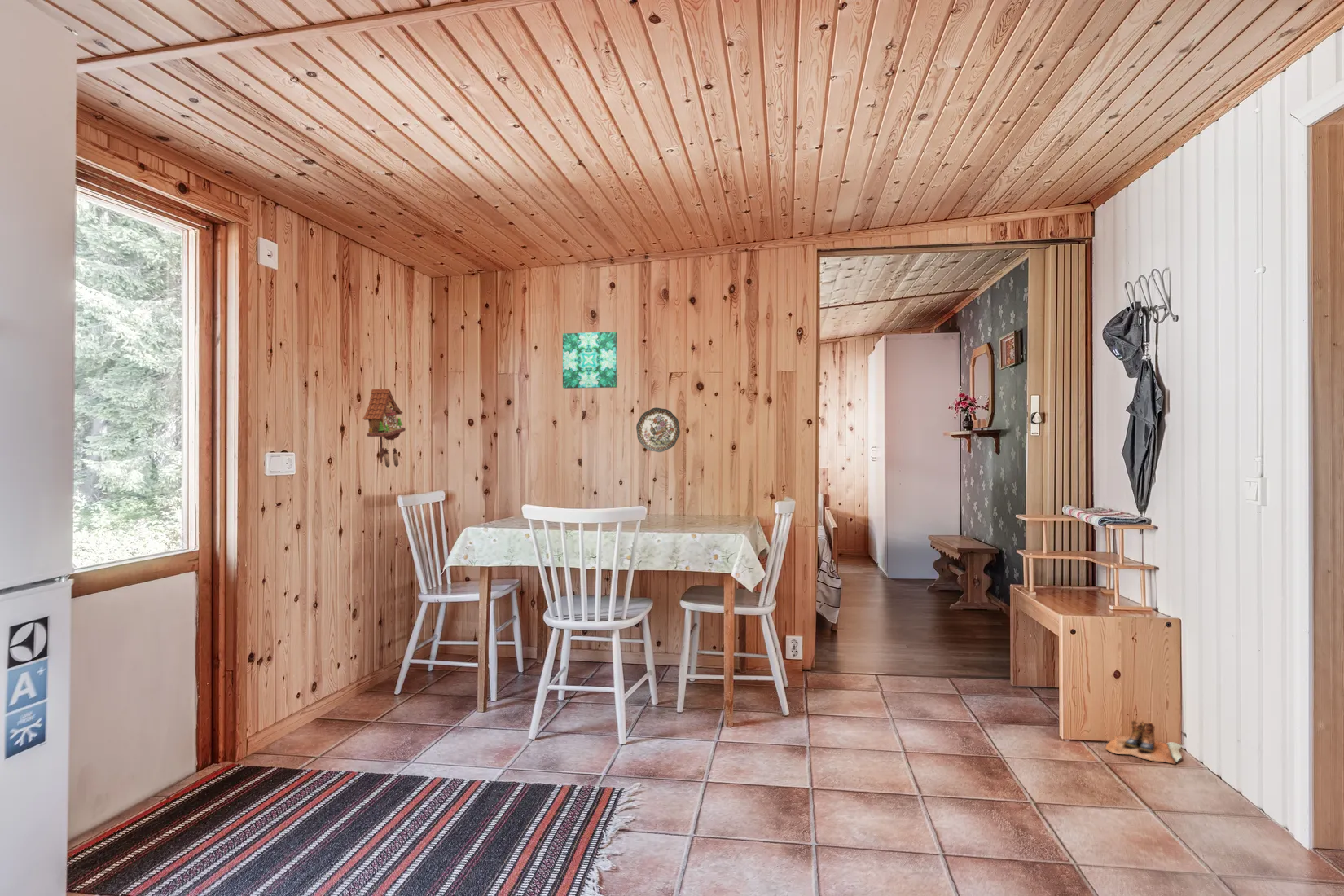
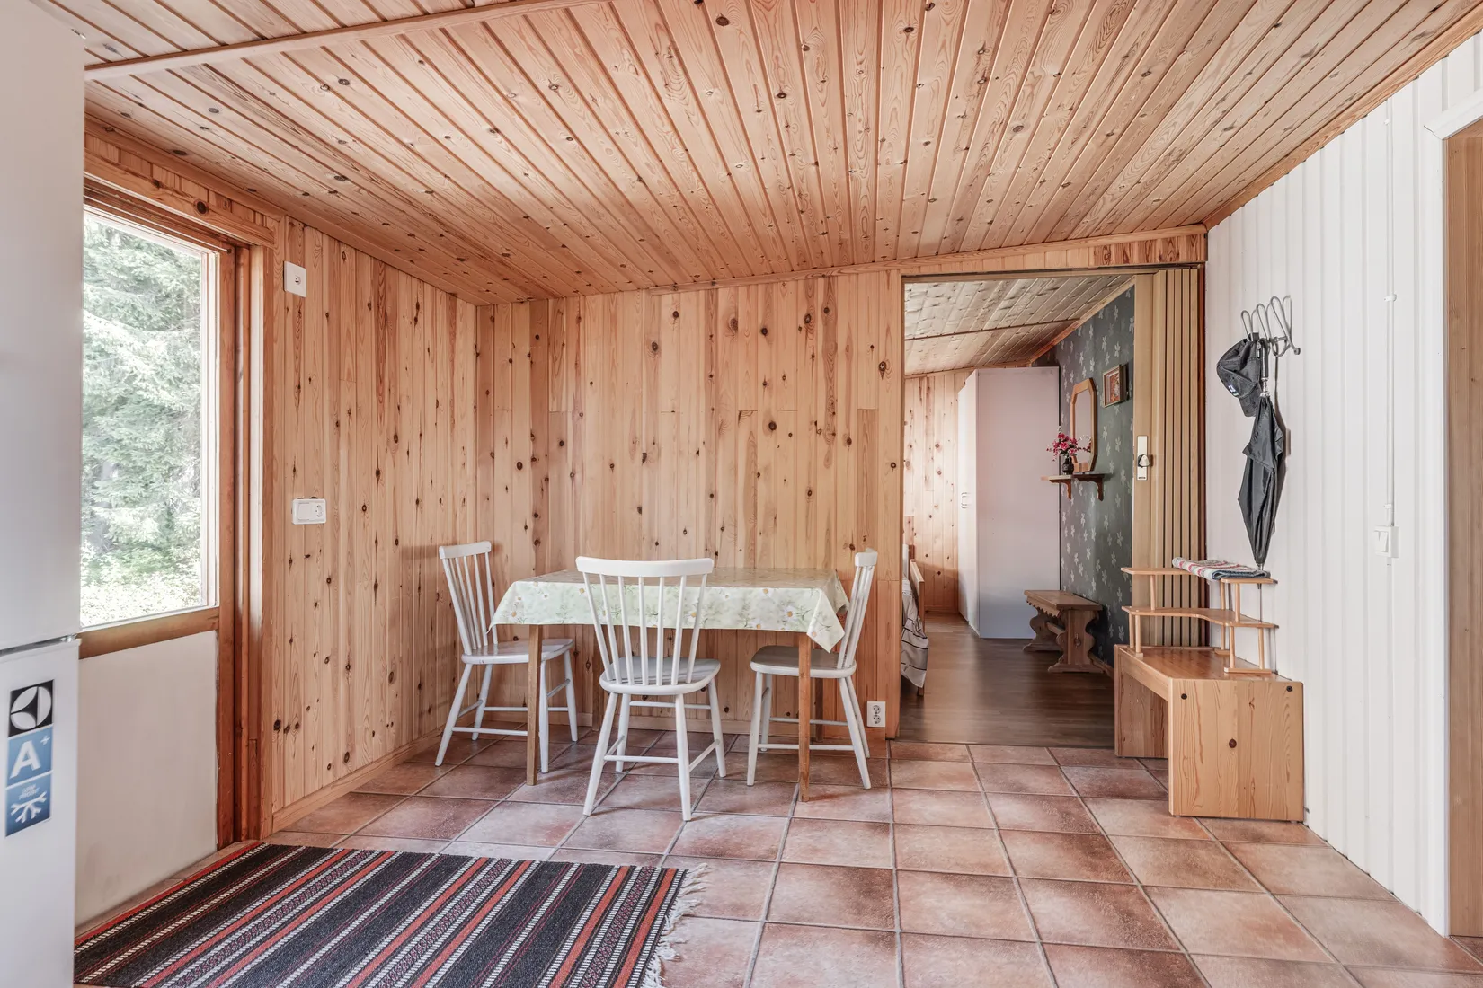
- decorative plate [635,406,681,453]
- wall art [562,331,618,389]
- cuckoo clock [362,388,406,468]
- boots [1105,719,1183,765]
